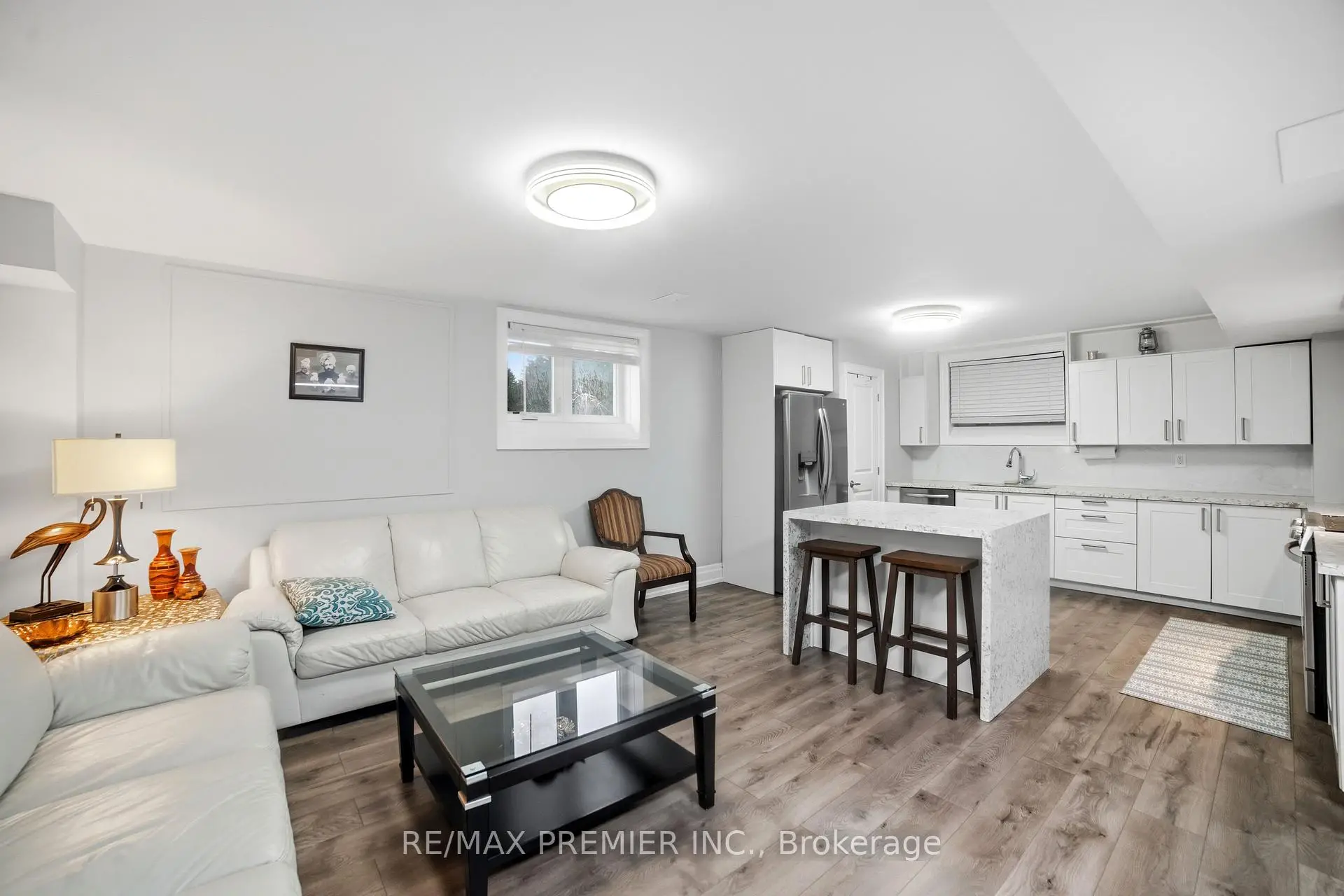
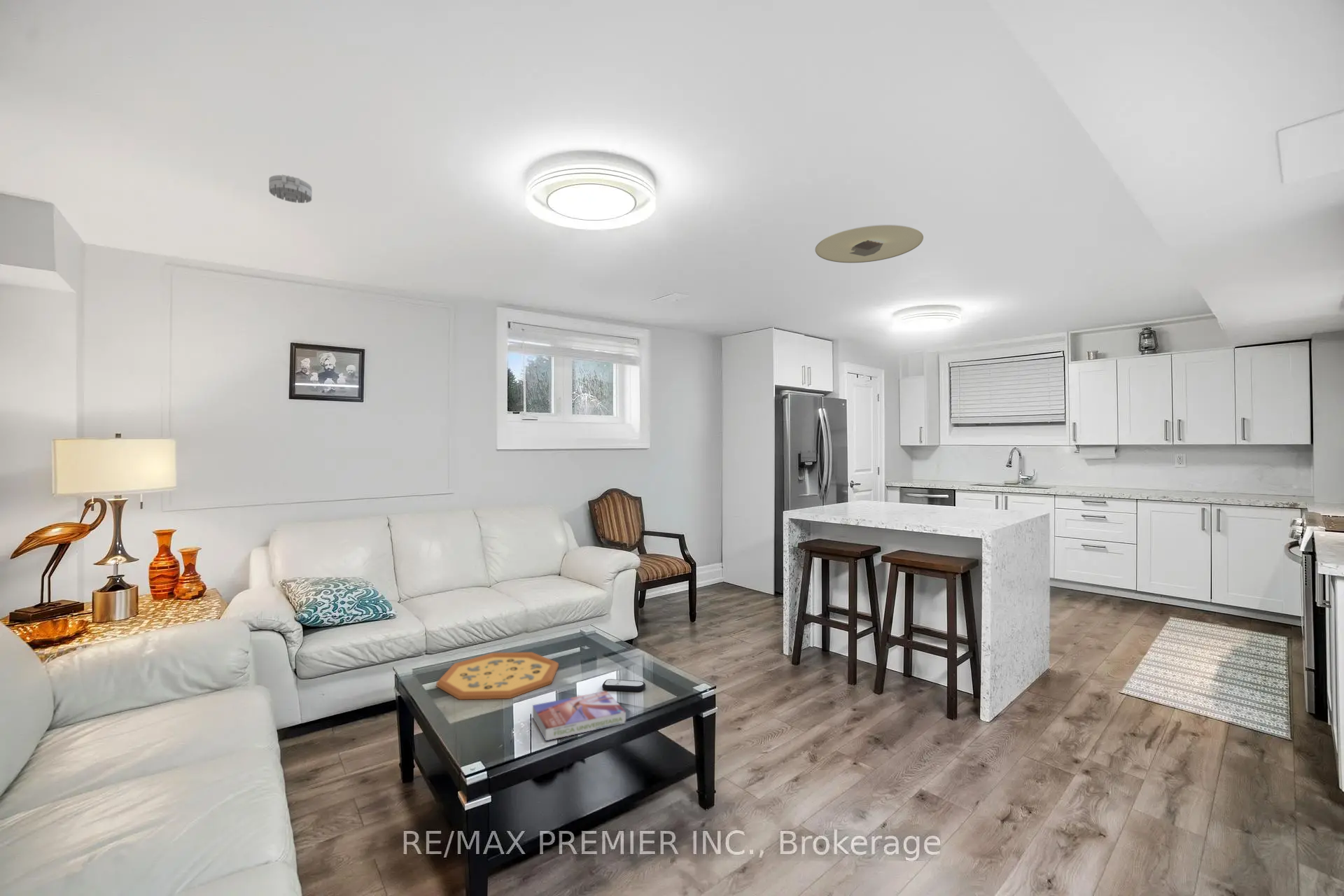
+ remote control [601,678,646,692]
+ smoke detector [268,174,313,204]
+ decorative tray [435,652,559,701]
+ textbook [532,690,626,742]
+ recessed light [815,224,924,263]
